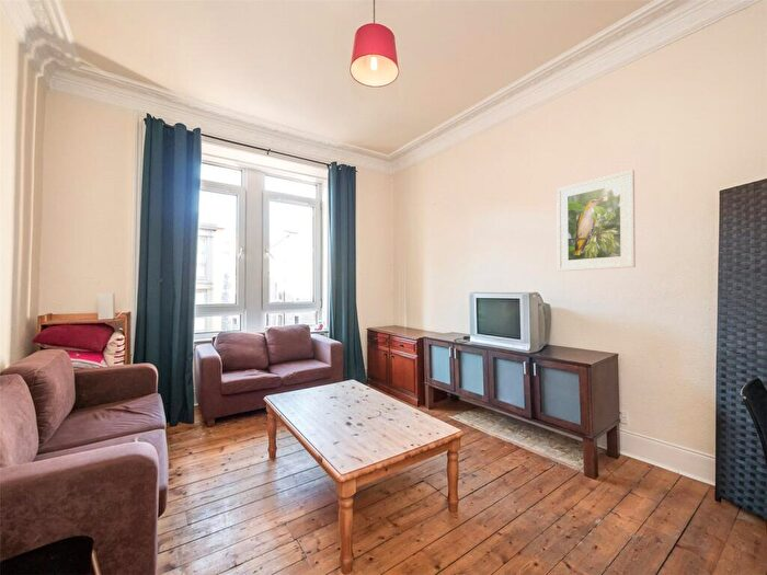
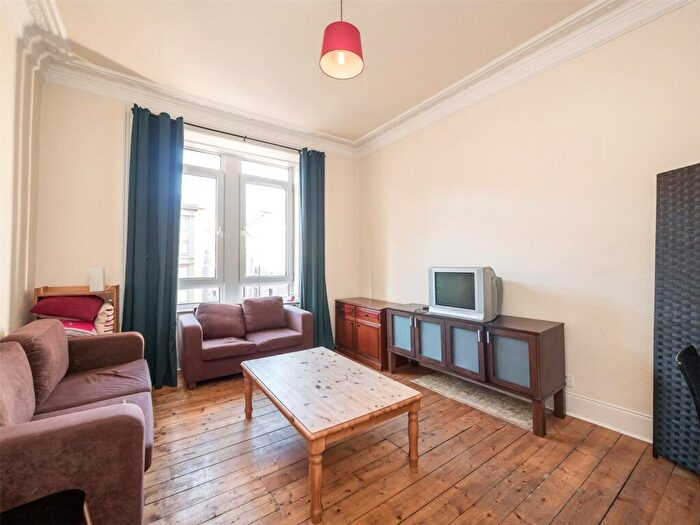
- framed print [556,169,637,272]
